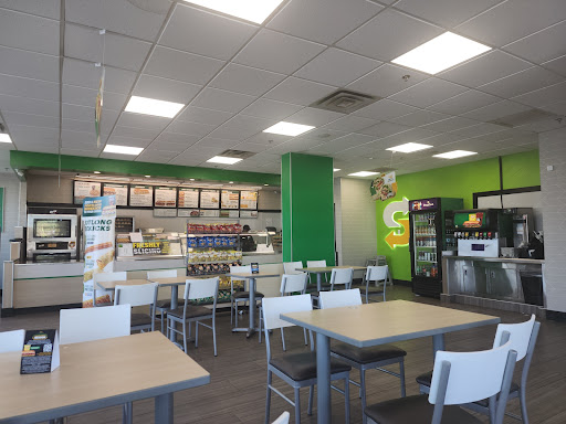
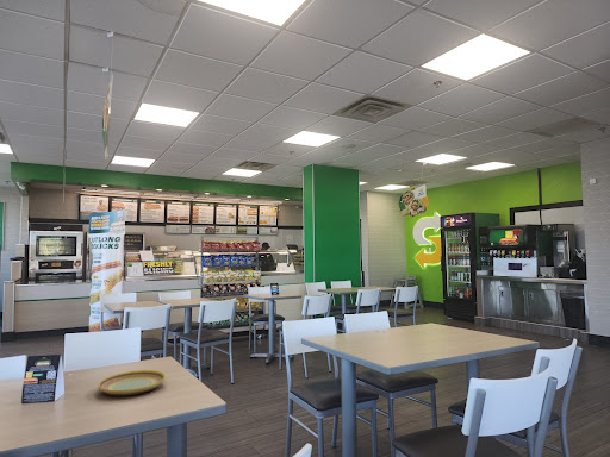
+ plate [97,369,167,396]
